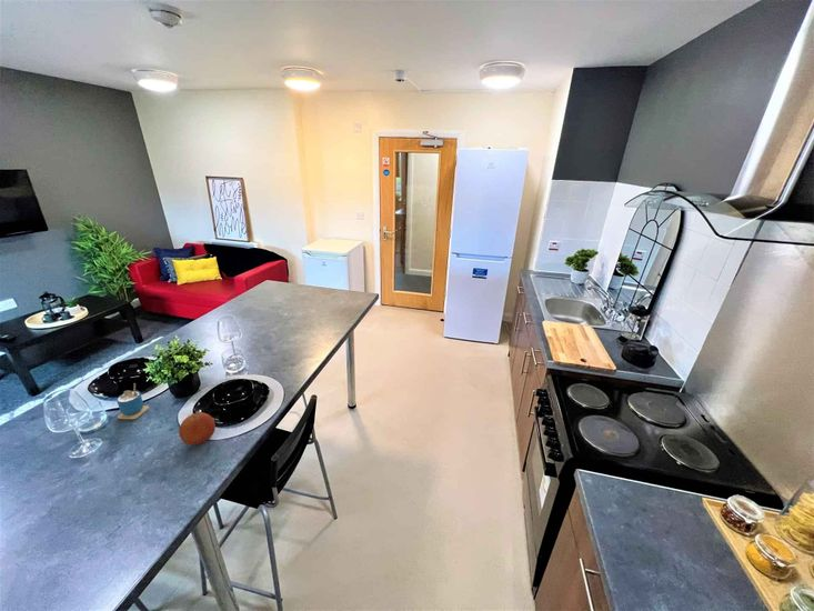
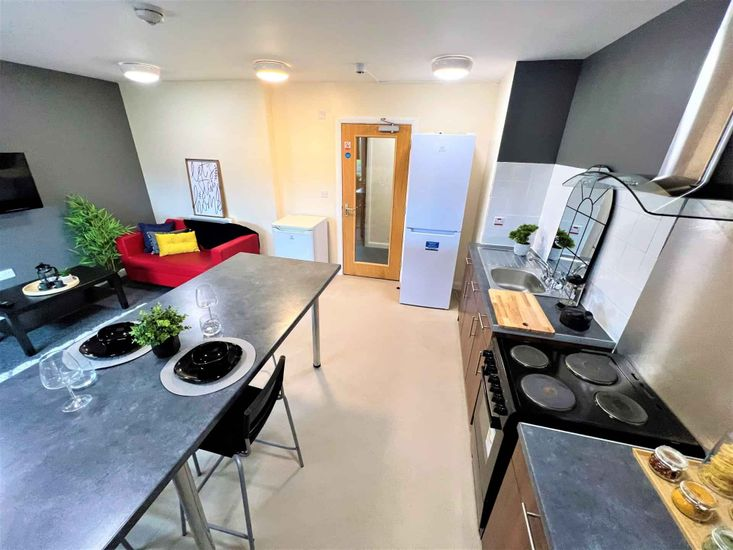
- cup [115,382,150,420]
- fruit [178,411,217,447]
